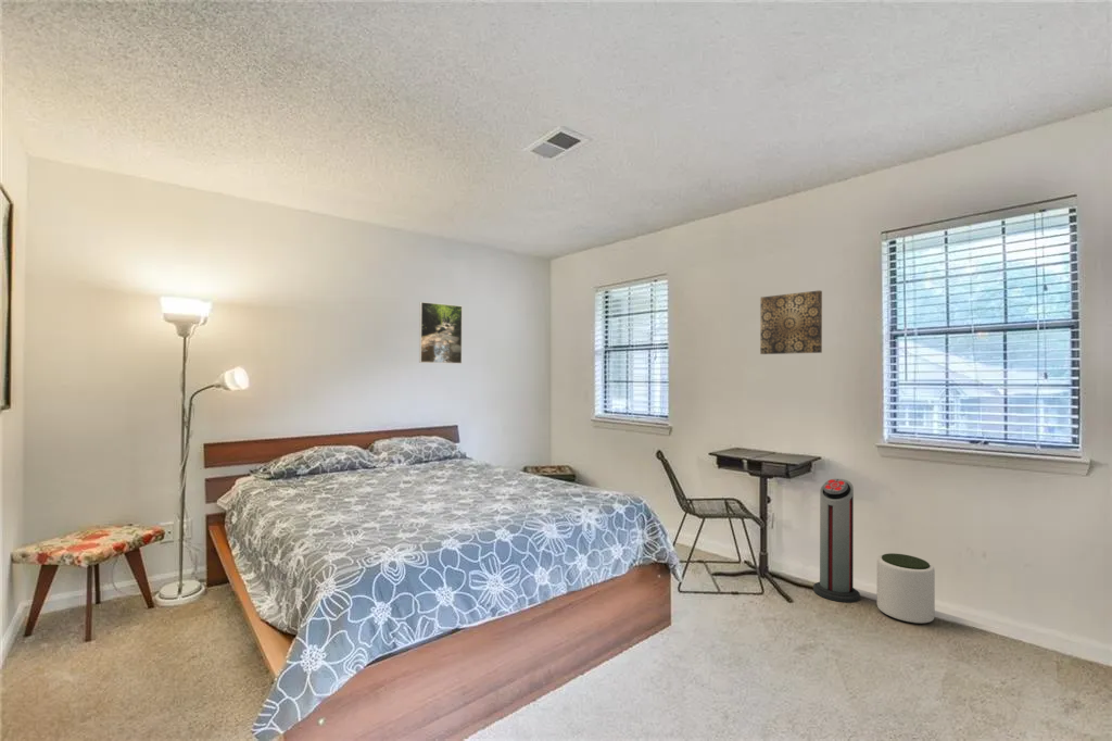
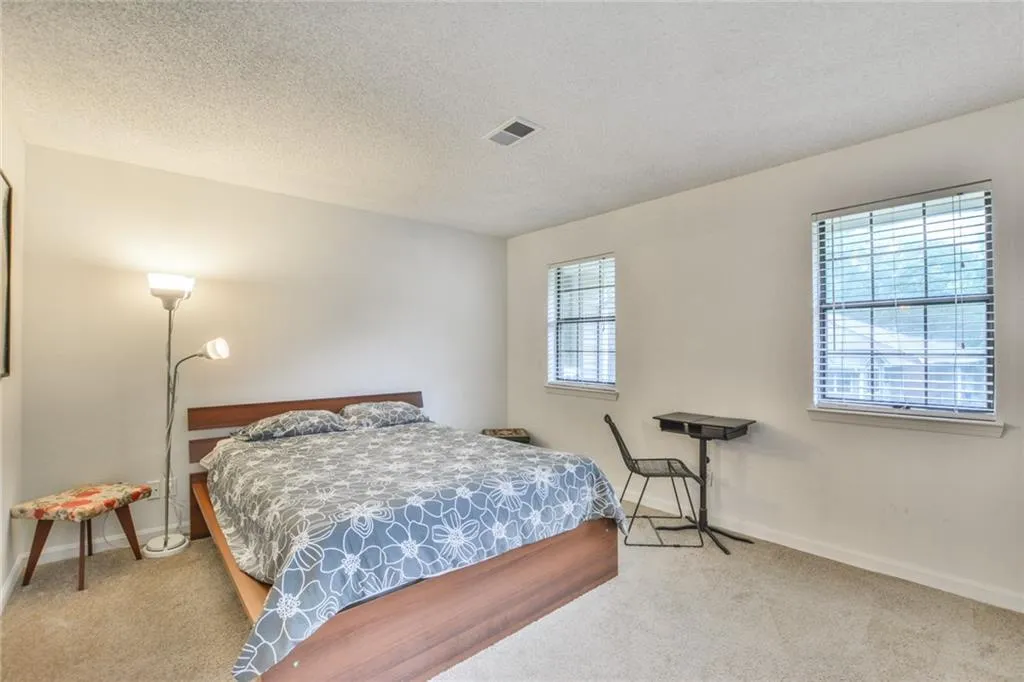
- plant pot [876,552,936,625]
- air purifier [812,478,861,603]
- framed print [418,301,464,365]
- wall art [759,289,823,355]
